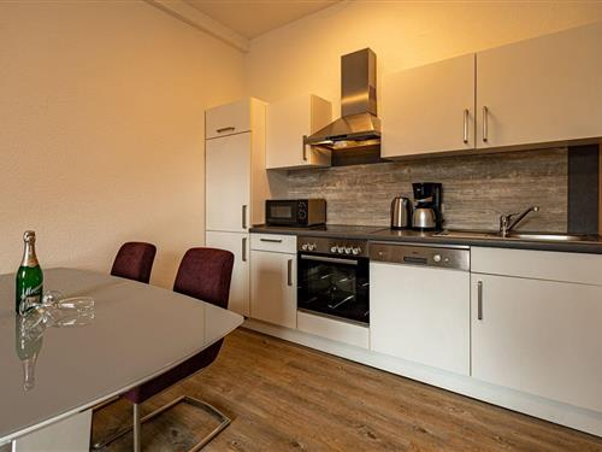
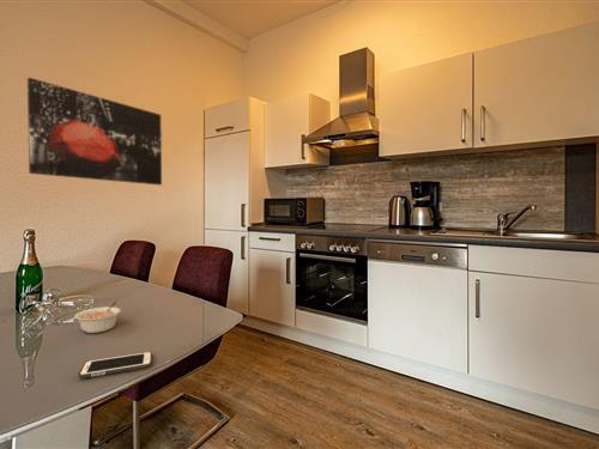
+ cell phone [78,351,153,380]
+ wall art [26,77,163,186]
+ legume [73,301,122,334]
